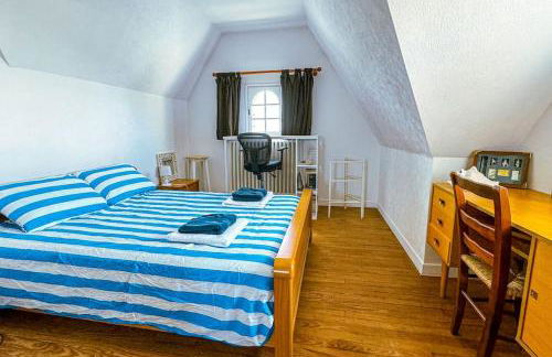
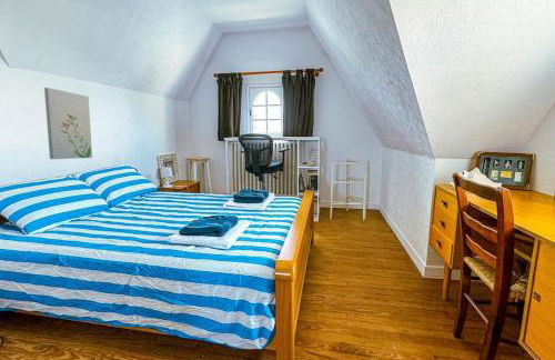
+ wall art [43,87,93,160]
